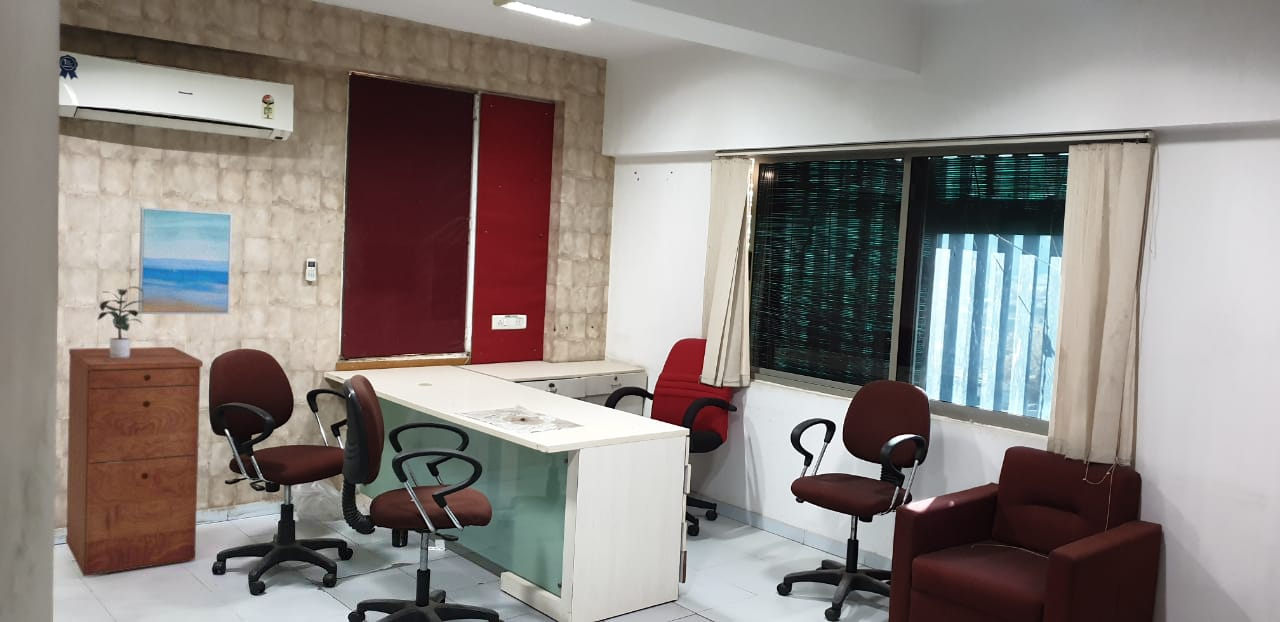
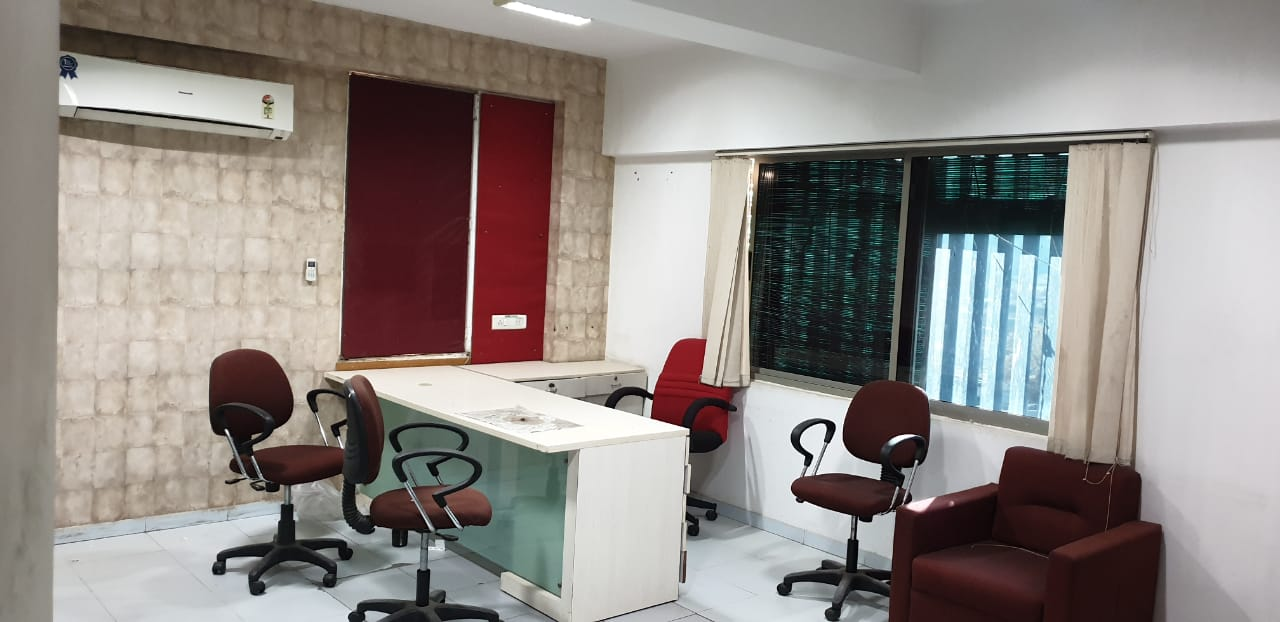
- wall art [137,206,233,315]
- potted plant [97,285,145,358]
- filing cabinet [65,346,204,577]
